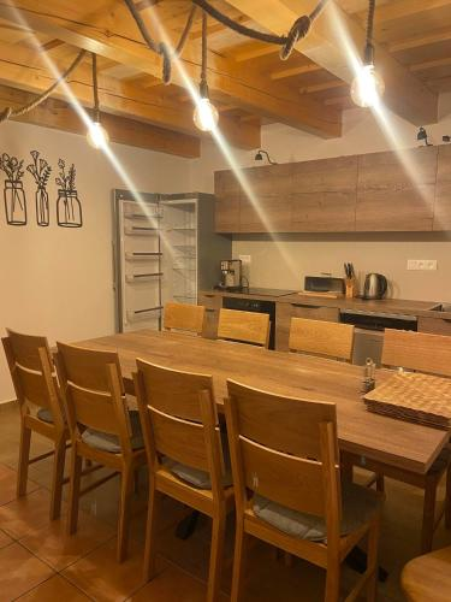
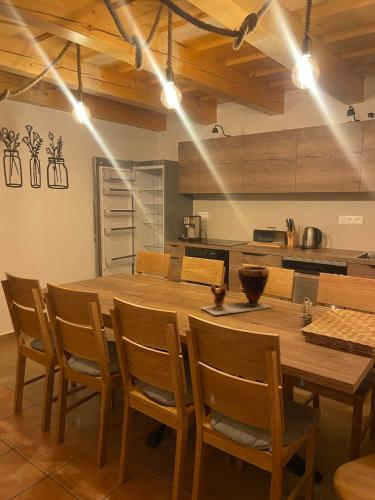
+ clay pot [200,265,274,316]
